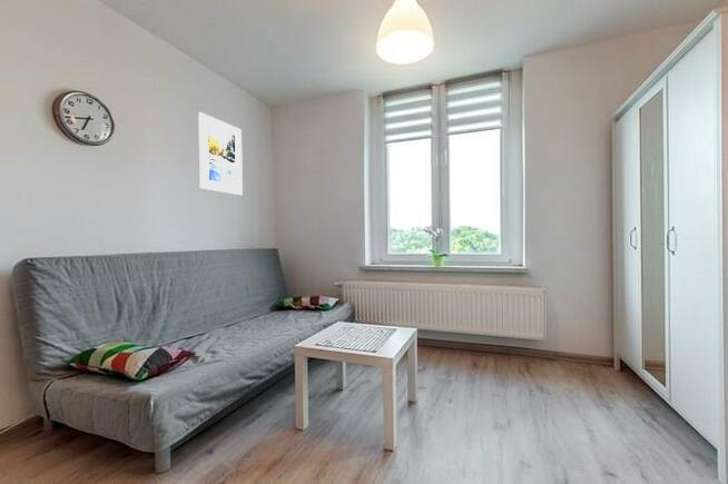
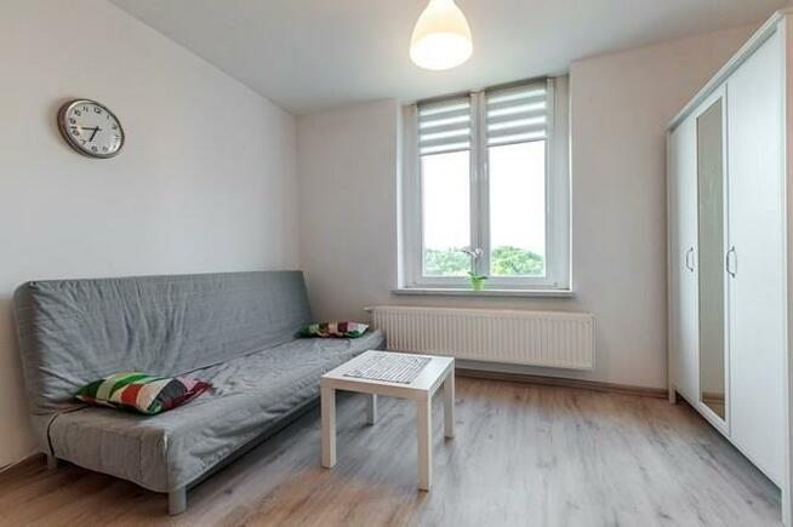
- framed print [197,111,244,196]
